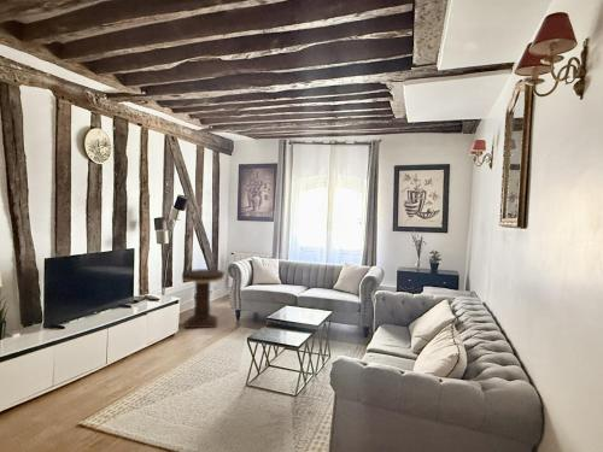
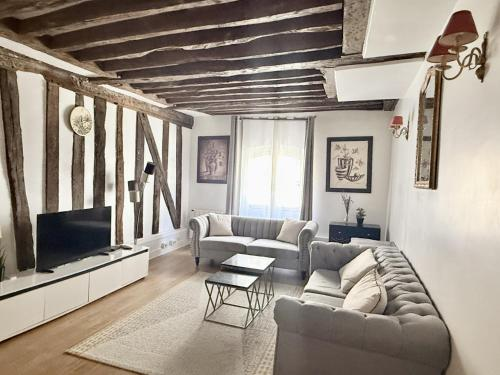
- side table [181,268,226,329]
